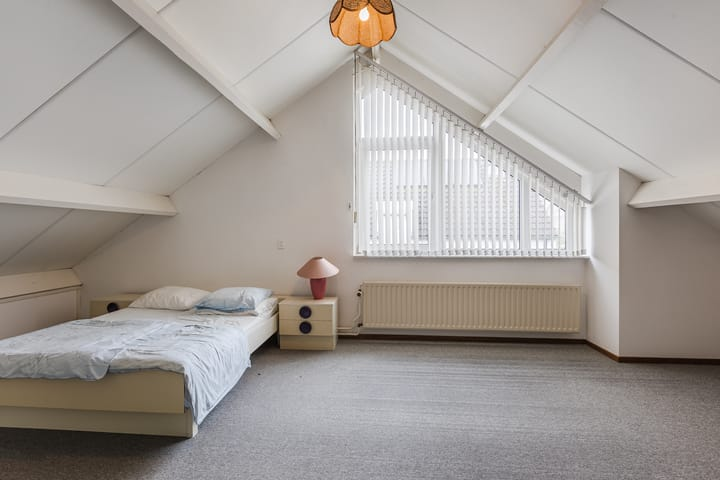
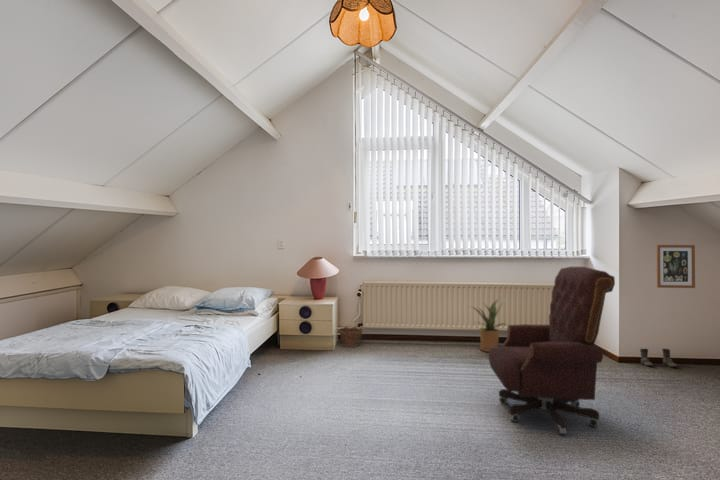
+ boots [639,347,679,368]
+ clay pot [338,326,364,348]
+ wall art [656,244,696,289]
+ house plant [468,296,509,353]
+ office chair [488,266,616,435]
